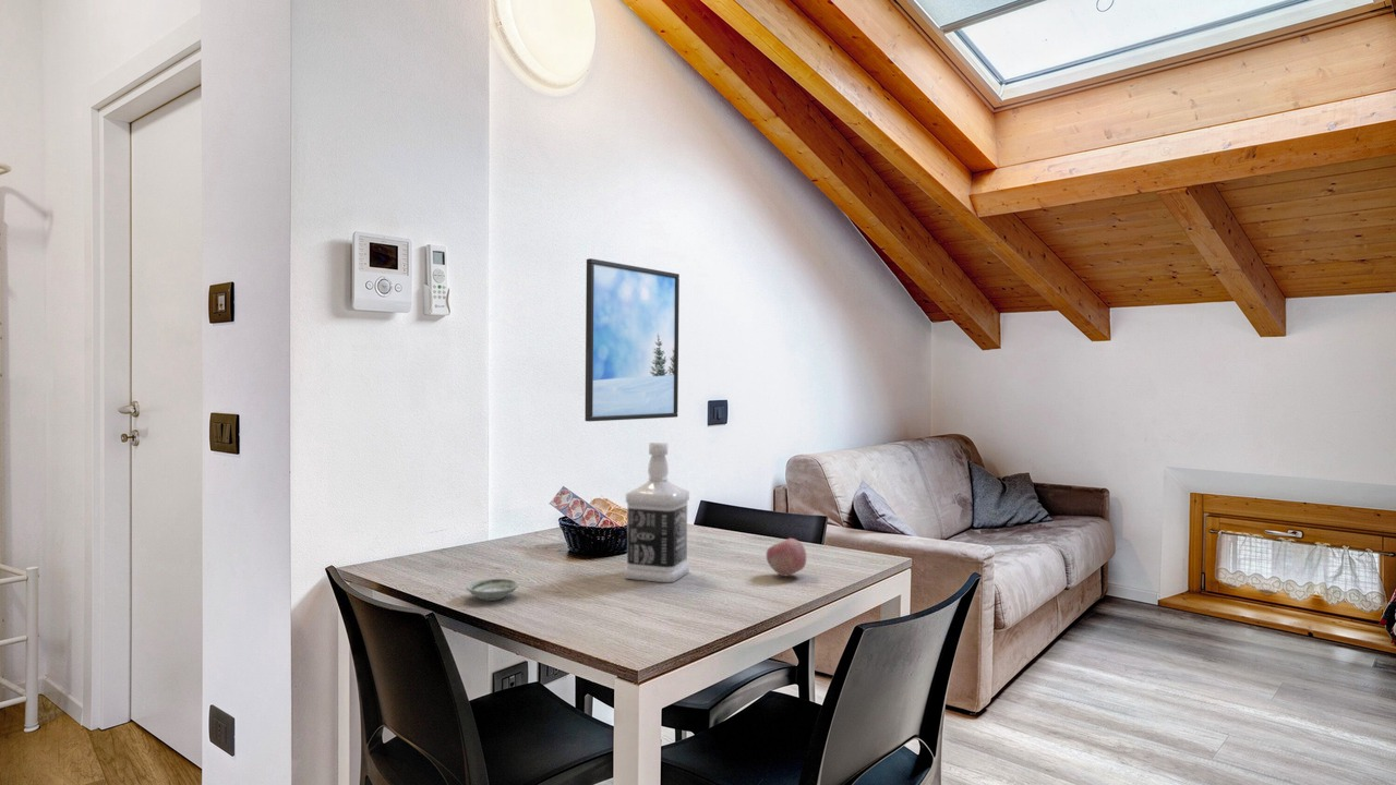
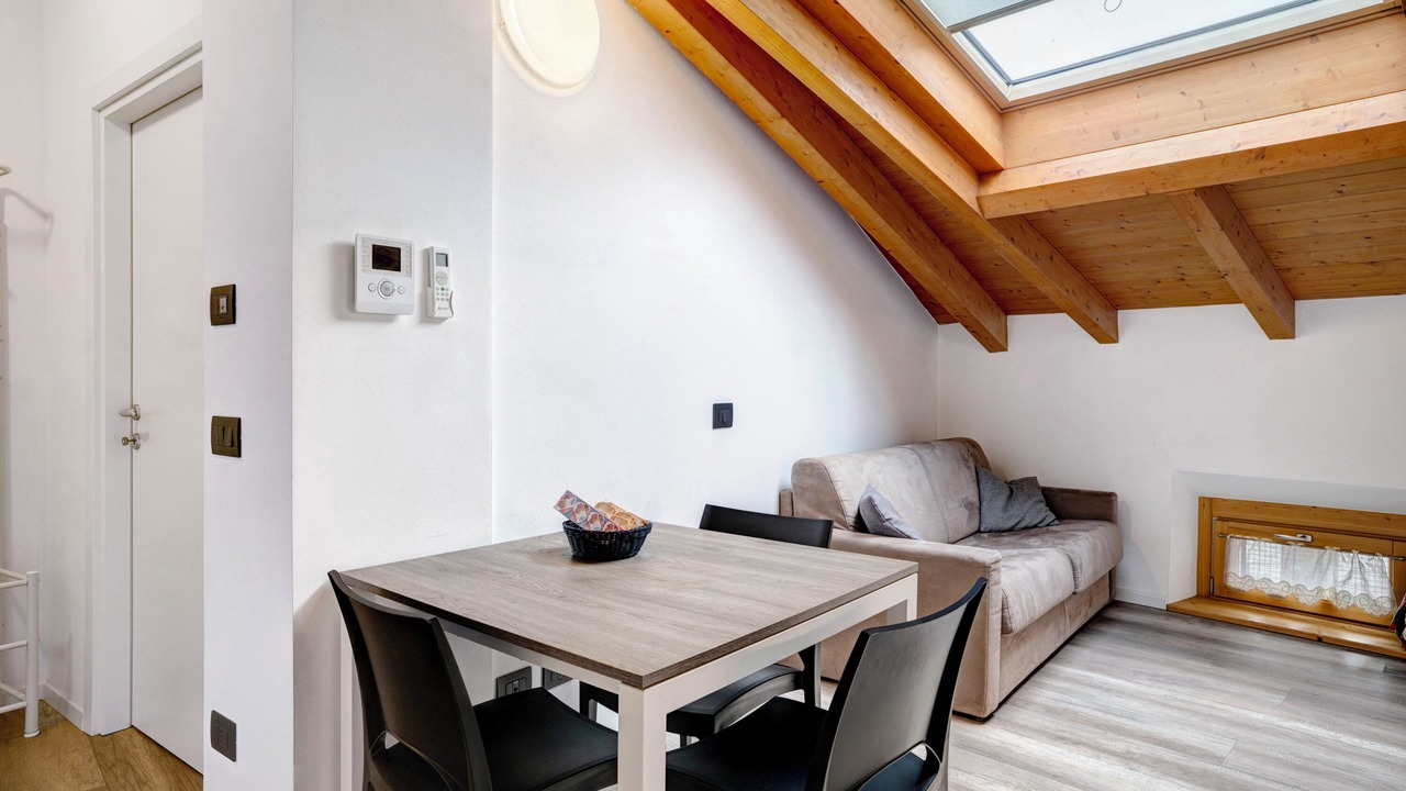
- bottle [624,442,690,583]
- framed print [583,257,681,422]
- saucer [465,578,519,602]
- apple [766,538,807,577]
